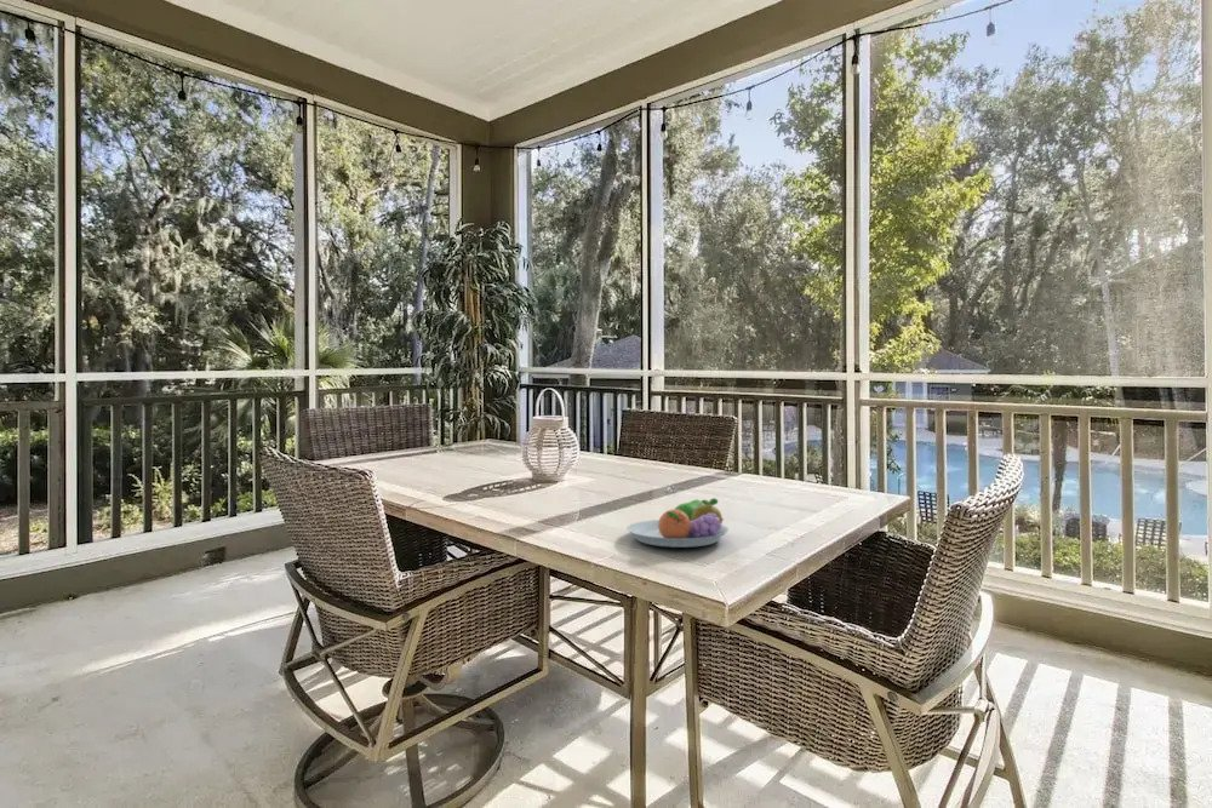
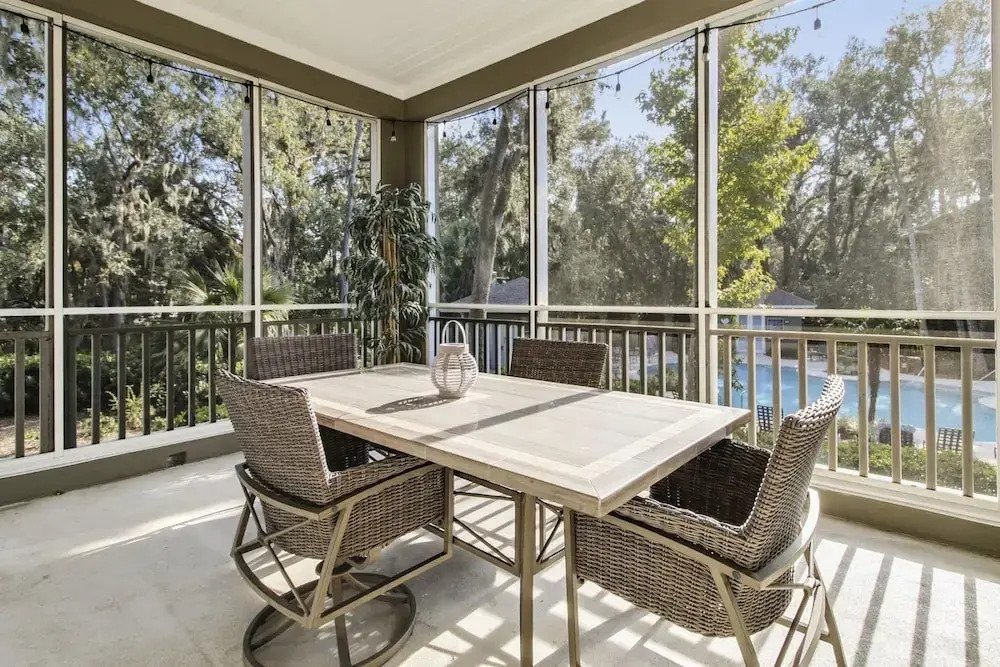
- fruit bowl [625,497,730,549]
